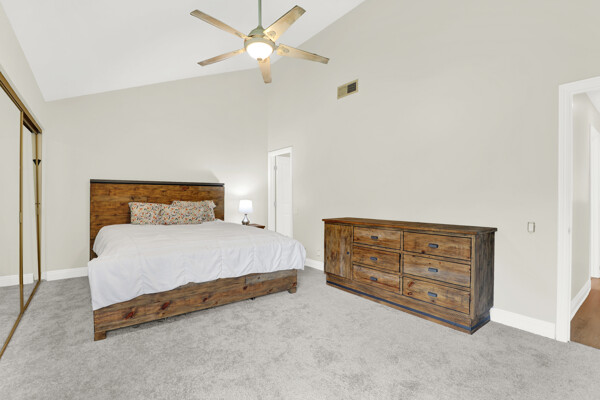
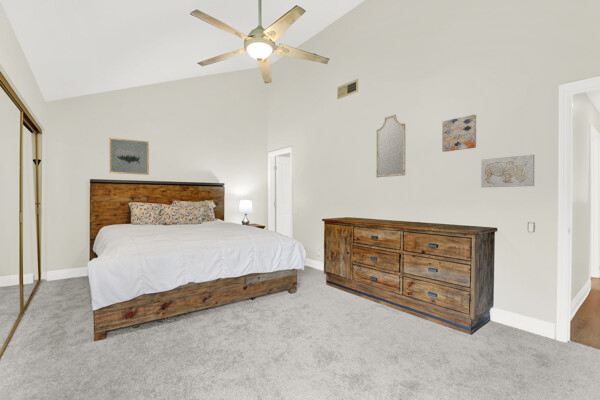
+ wall art [109,137,150,176]
+ wall art [480,154,536,189]
+ wall art [441,114,477,153]
+ home mirror [375,114,407,178]
